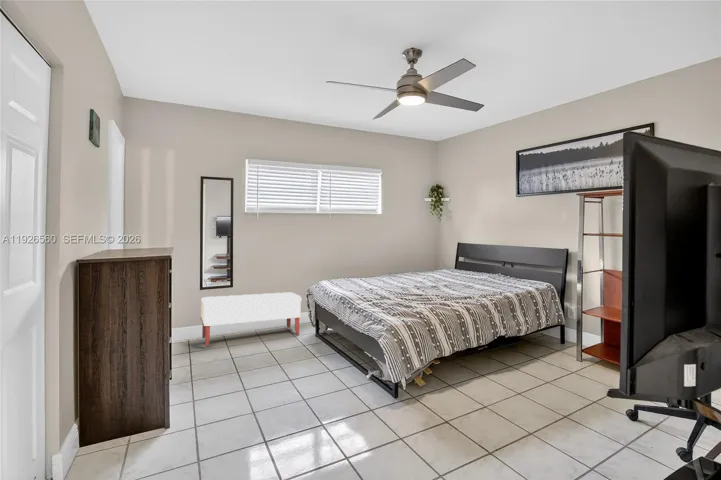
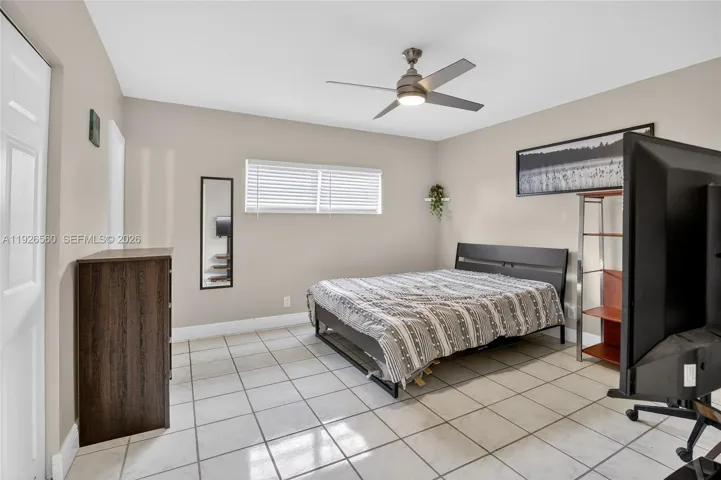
- bench [200,291,302,347]
